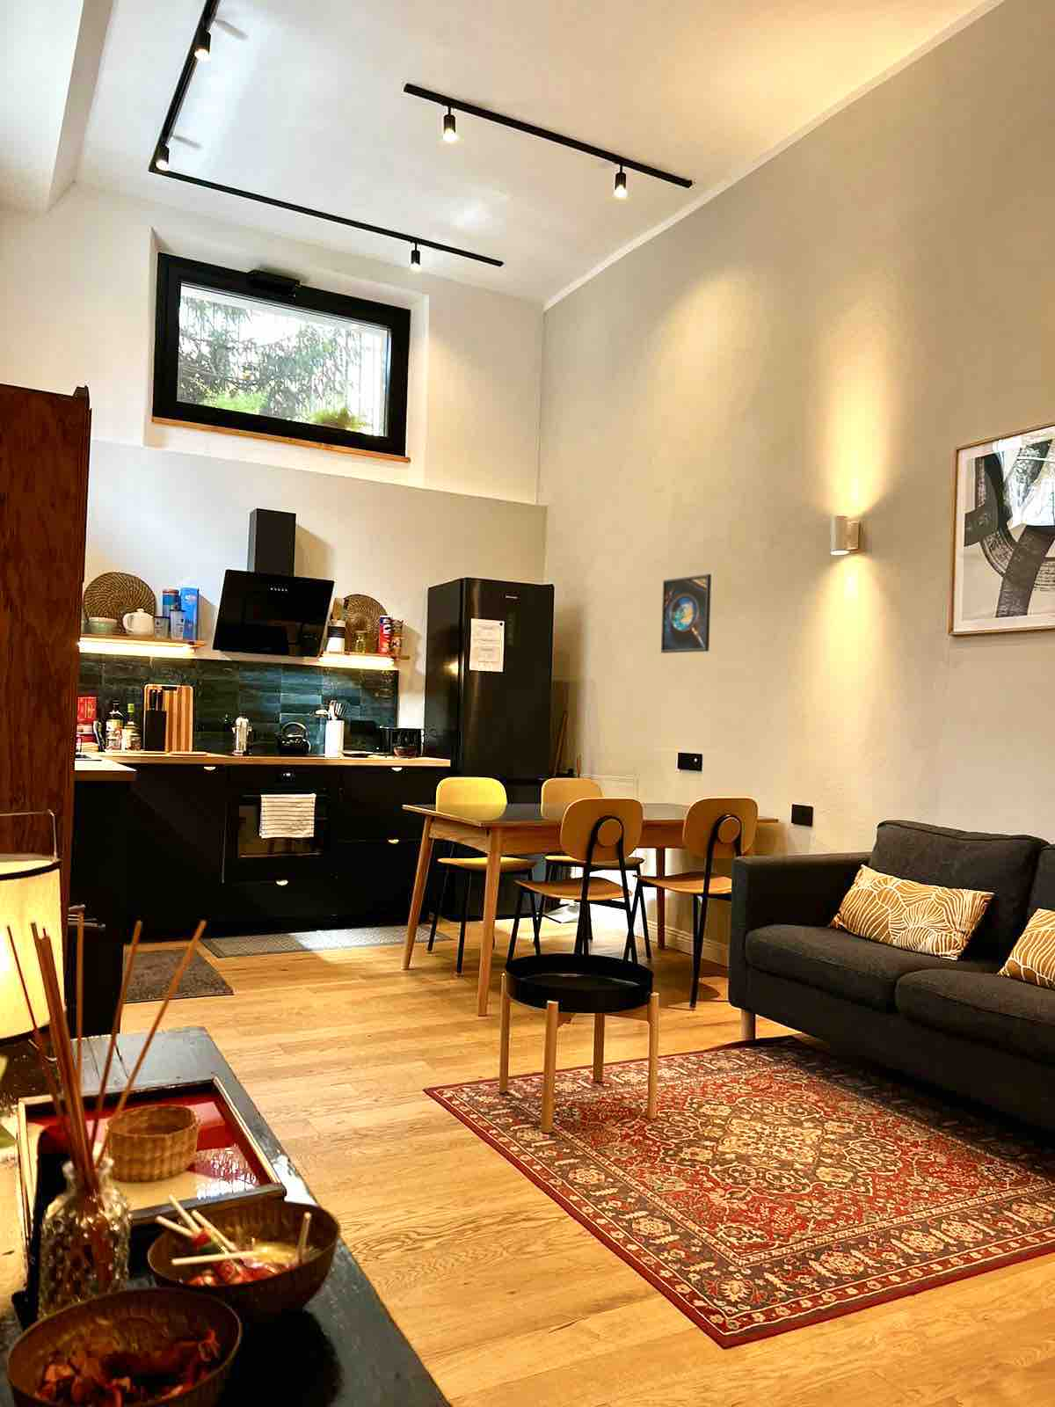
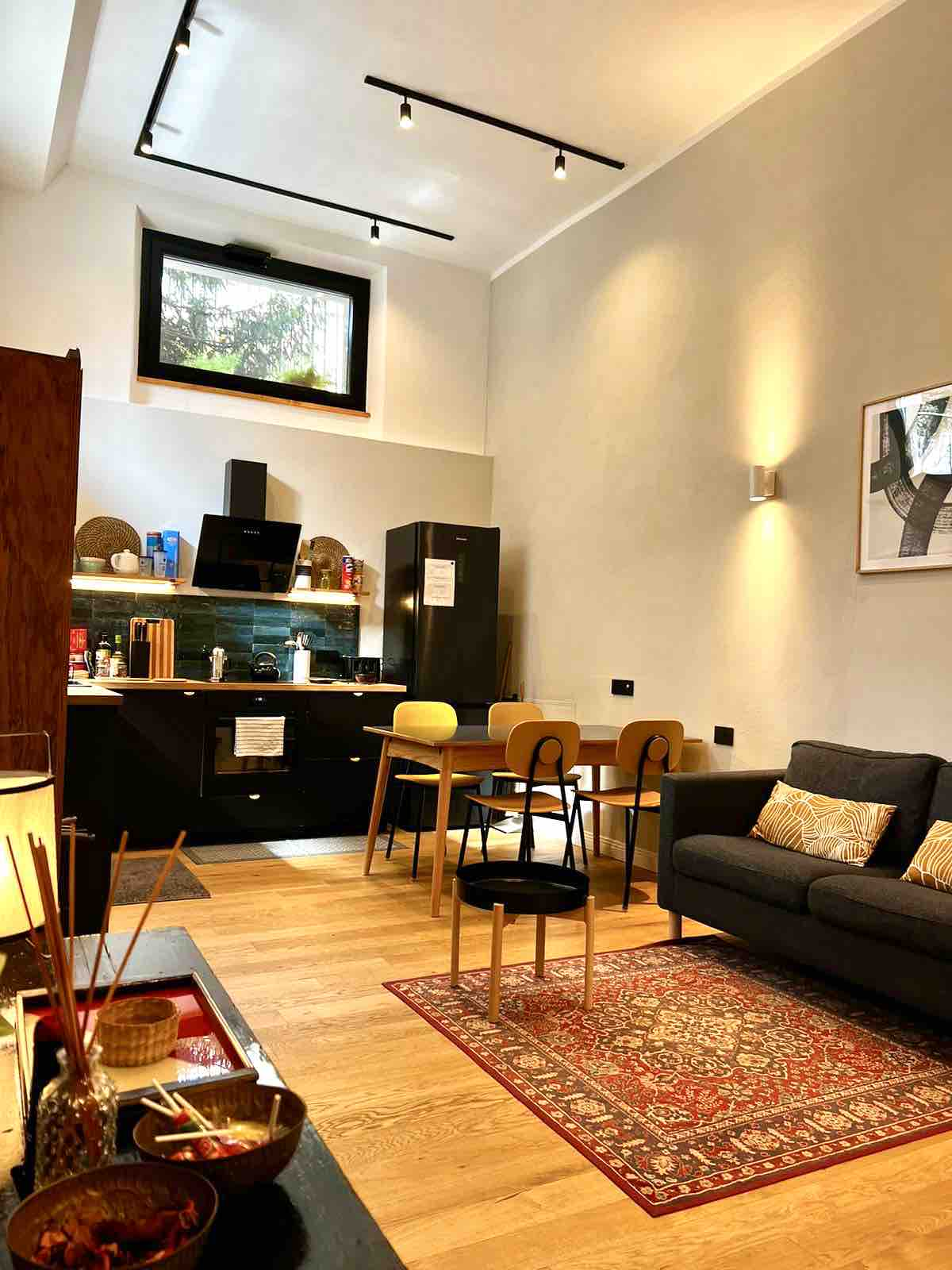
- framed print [660,574,713,655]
